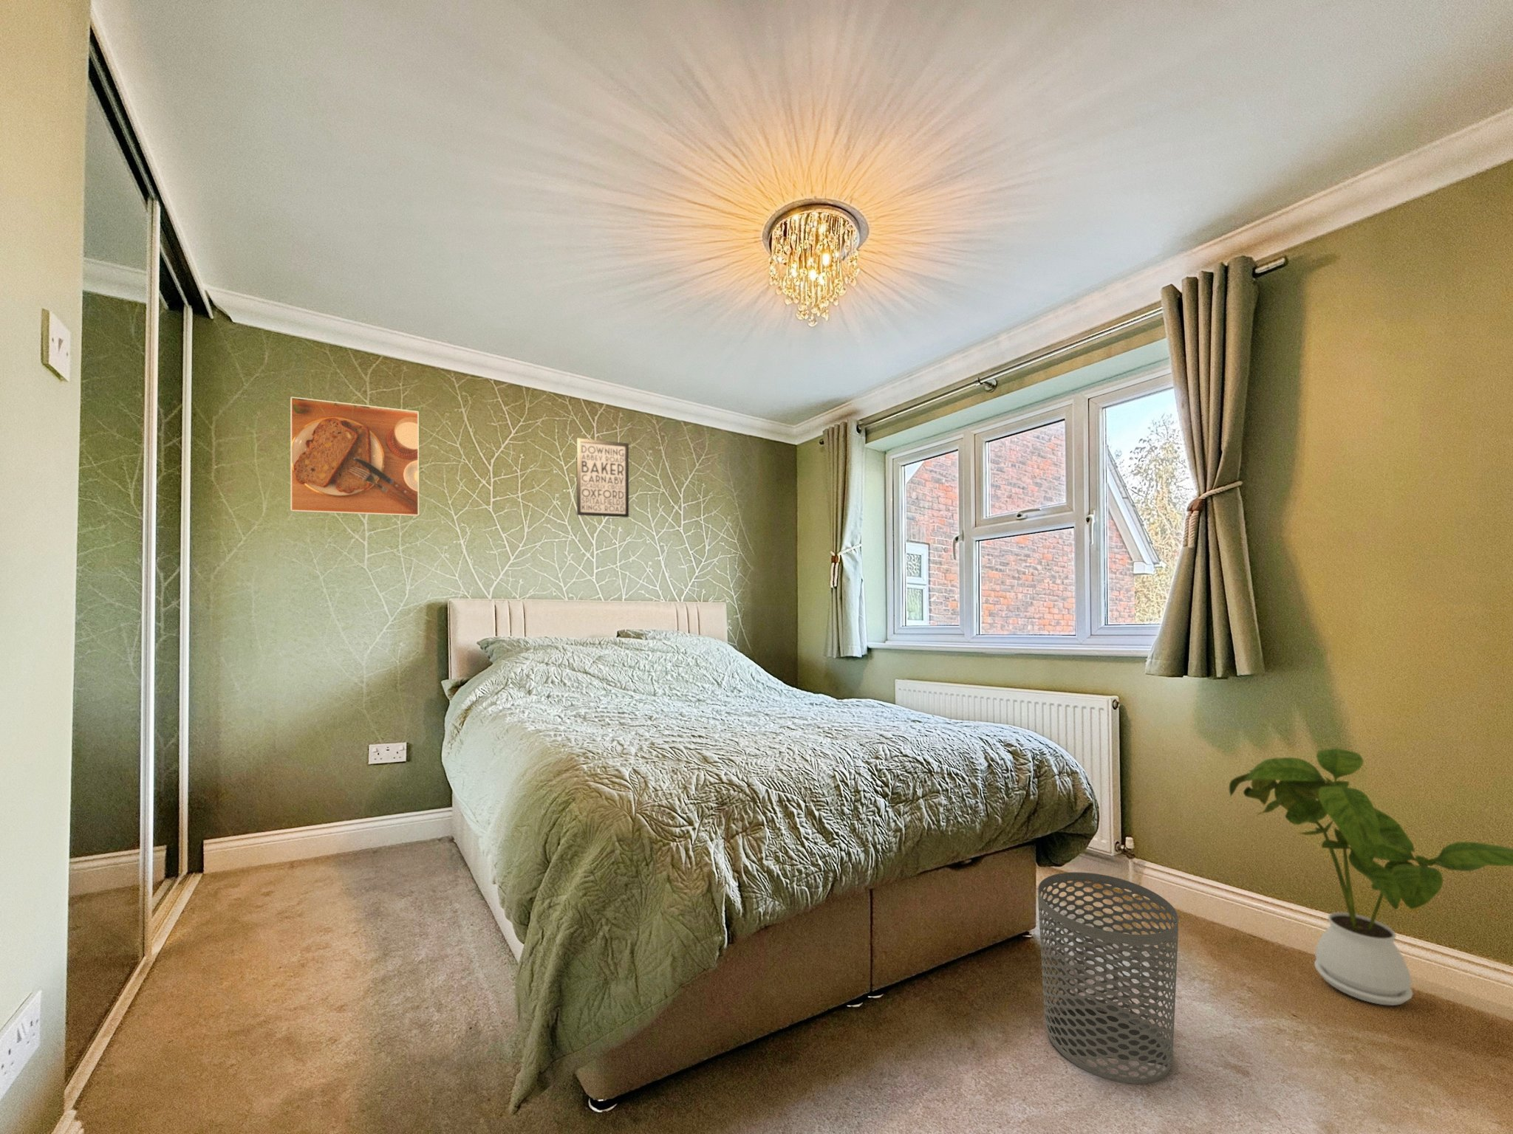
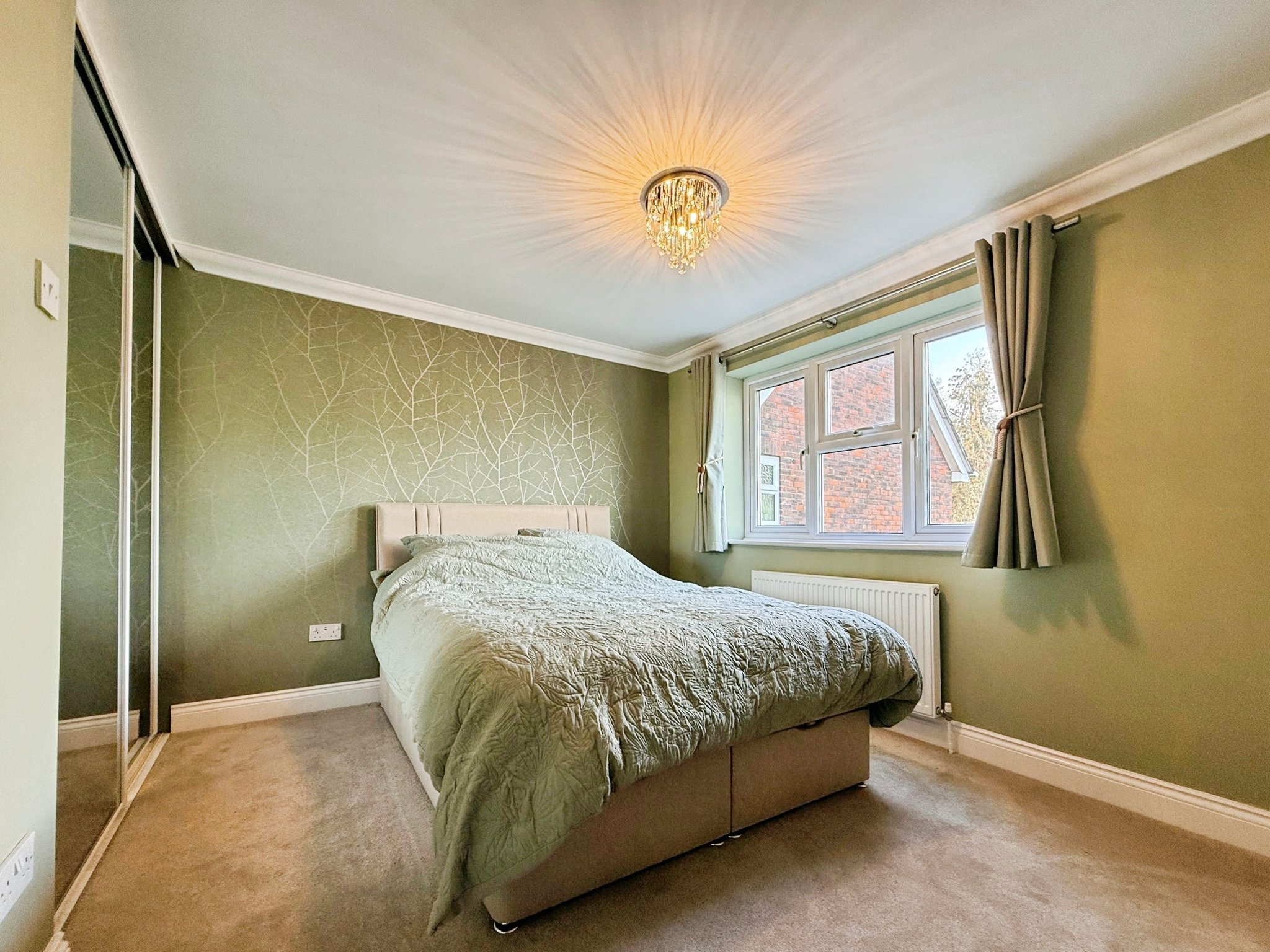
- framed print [289,395,419,517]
- house plant [1228,747,1513,1007]
- wall art [575,437,629,518]
- waste bin [1038,871,1179,1084]
